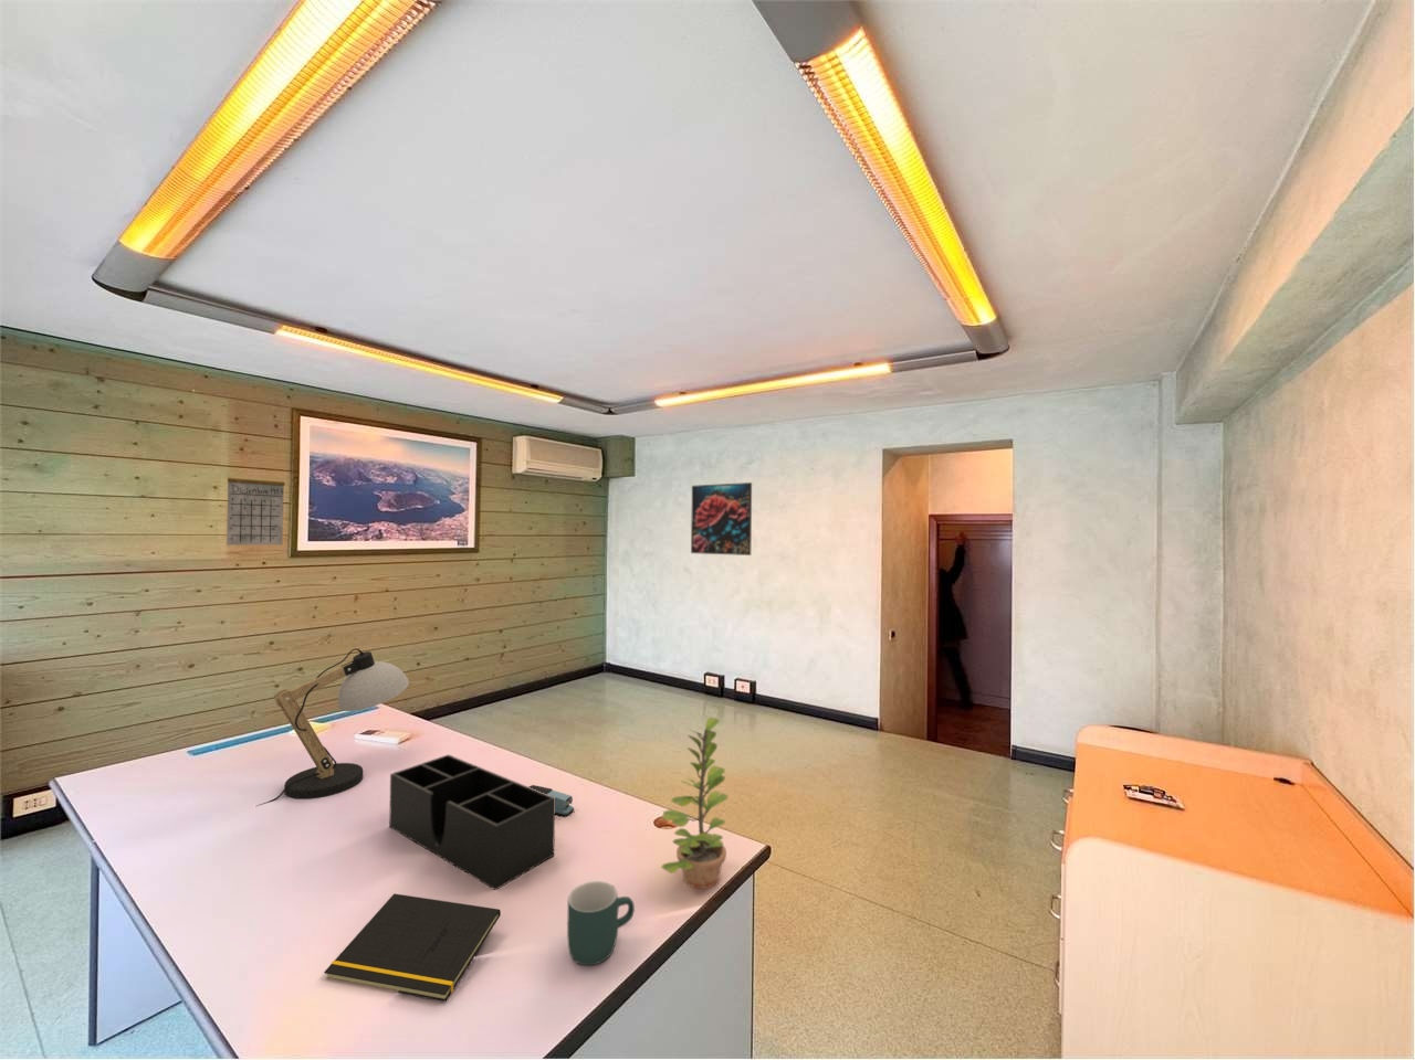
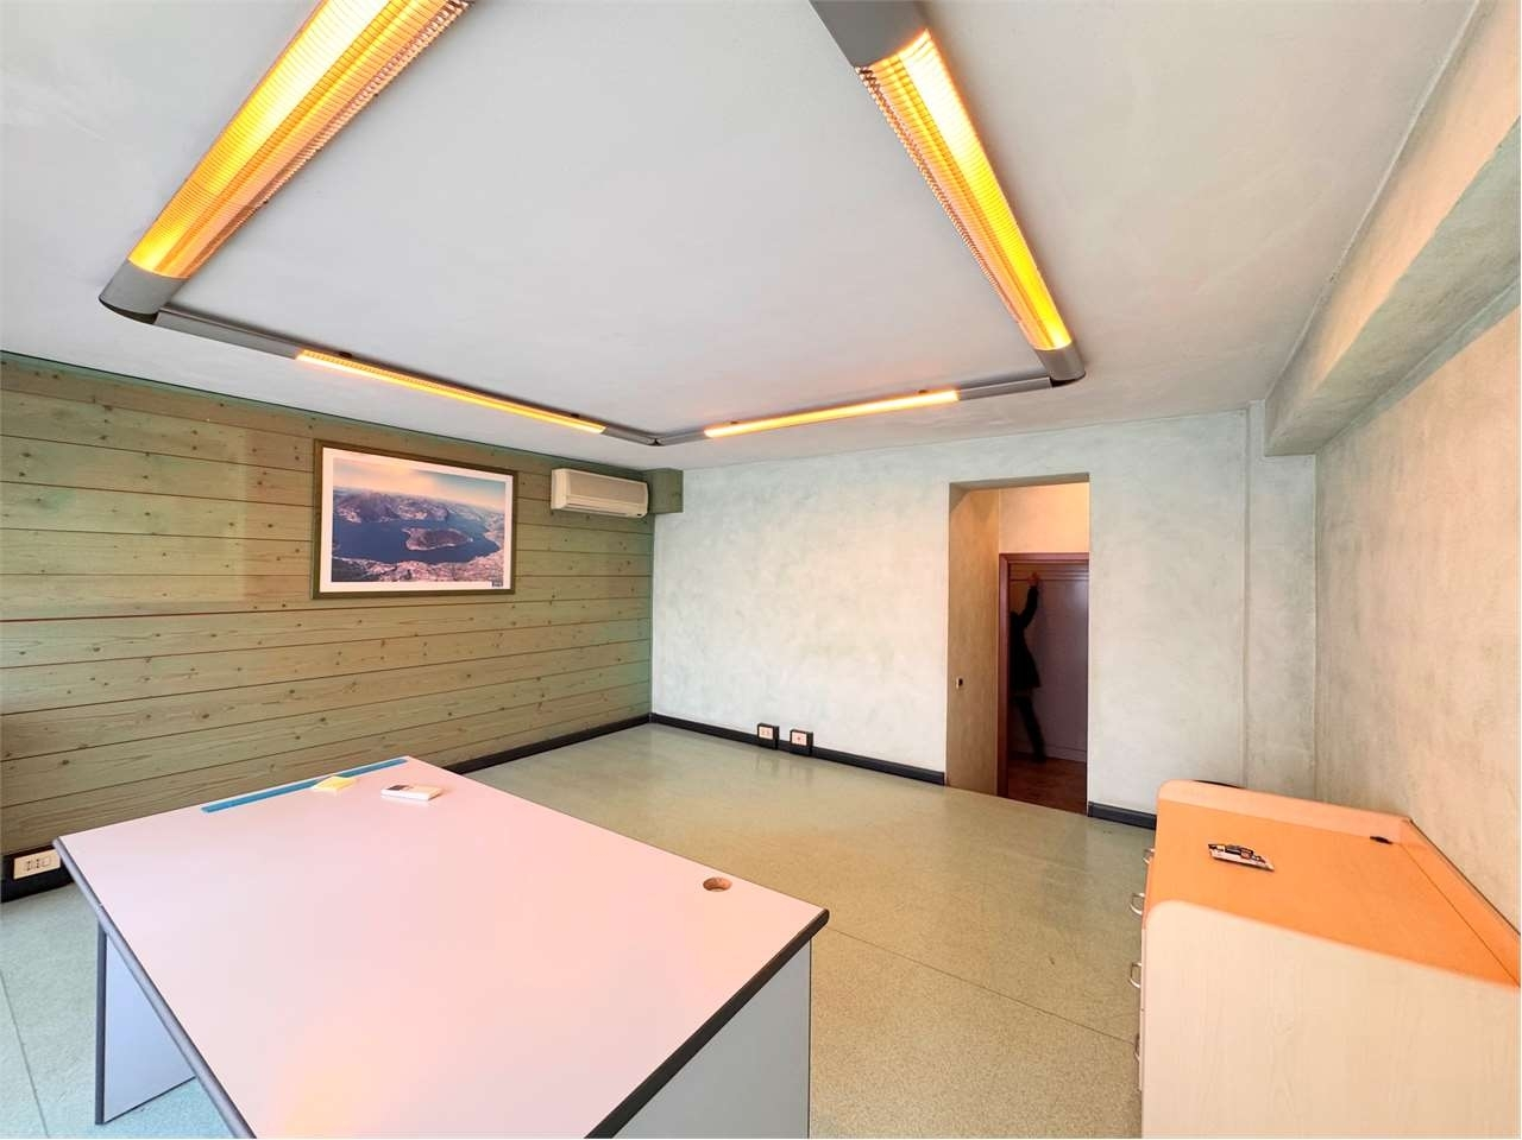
- notepad [323,893,501,1002]
- calendar [225,467,286,547]
- plant [660,717,729,890]
- desk organizer [388,753,556,891]
- stapler [528,784,575,817]
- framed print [690,481,753,557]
- mug [566,880,636,966]
- desk lamp [256,647,410,807]
